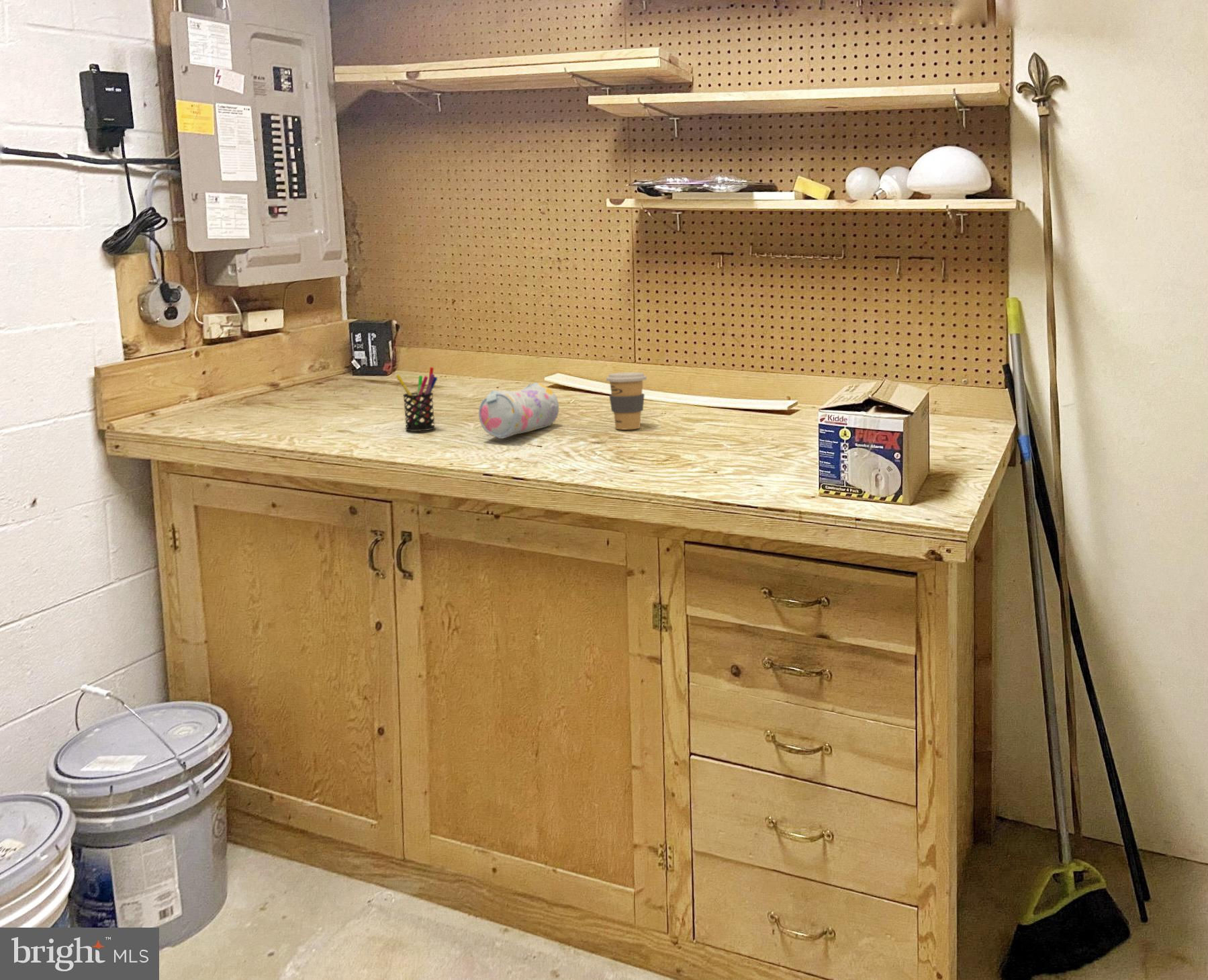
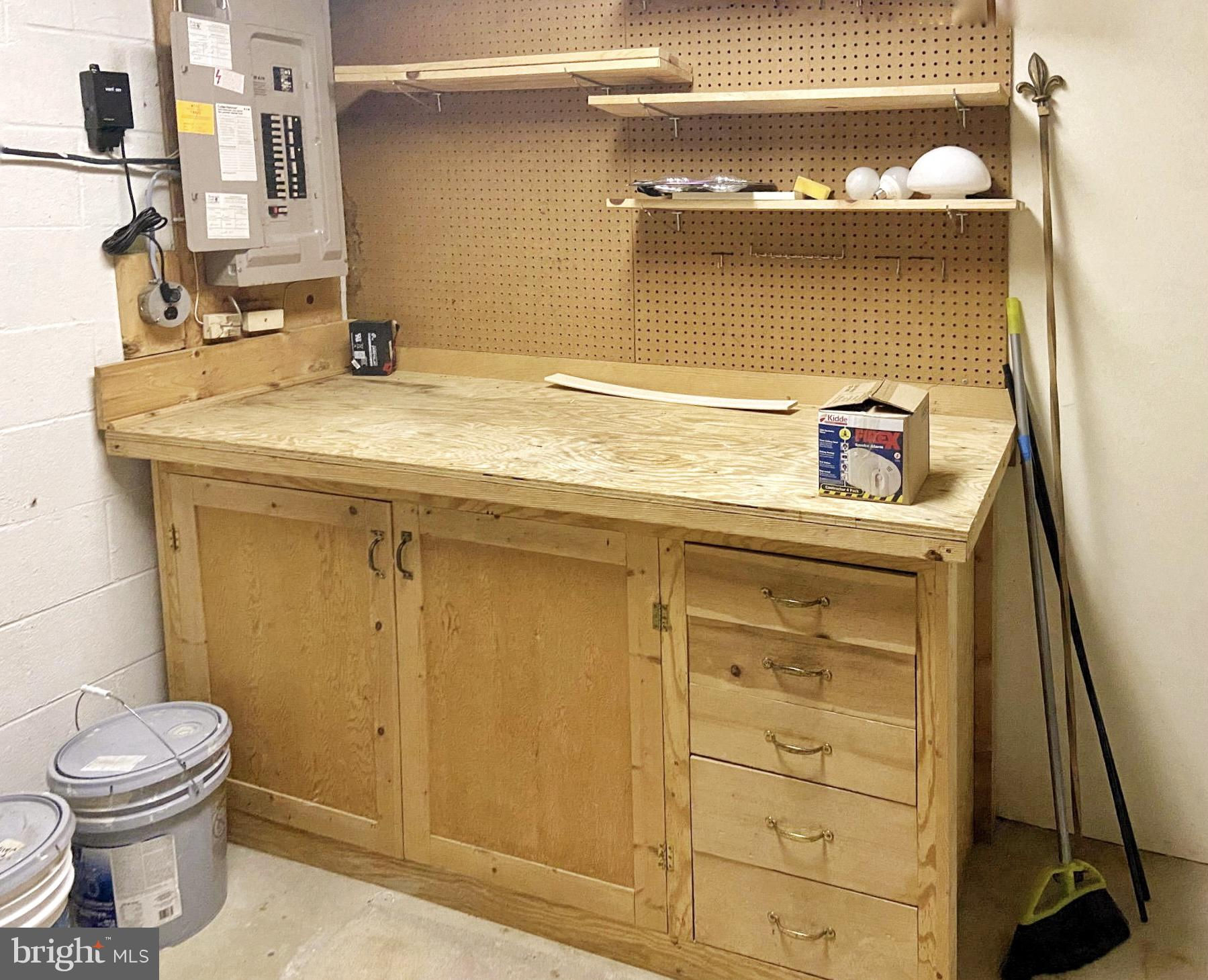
- coffee cup [606,371,647,430]
- pen holder [396,367,438,432]
- pencil case [478,382,559,439]
